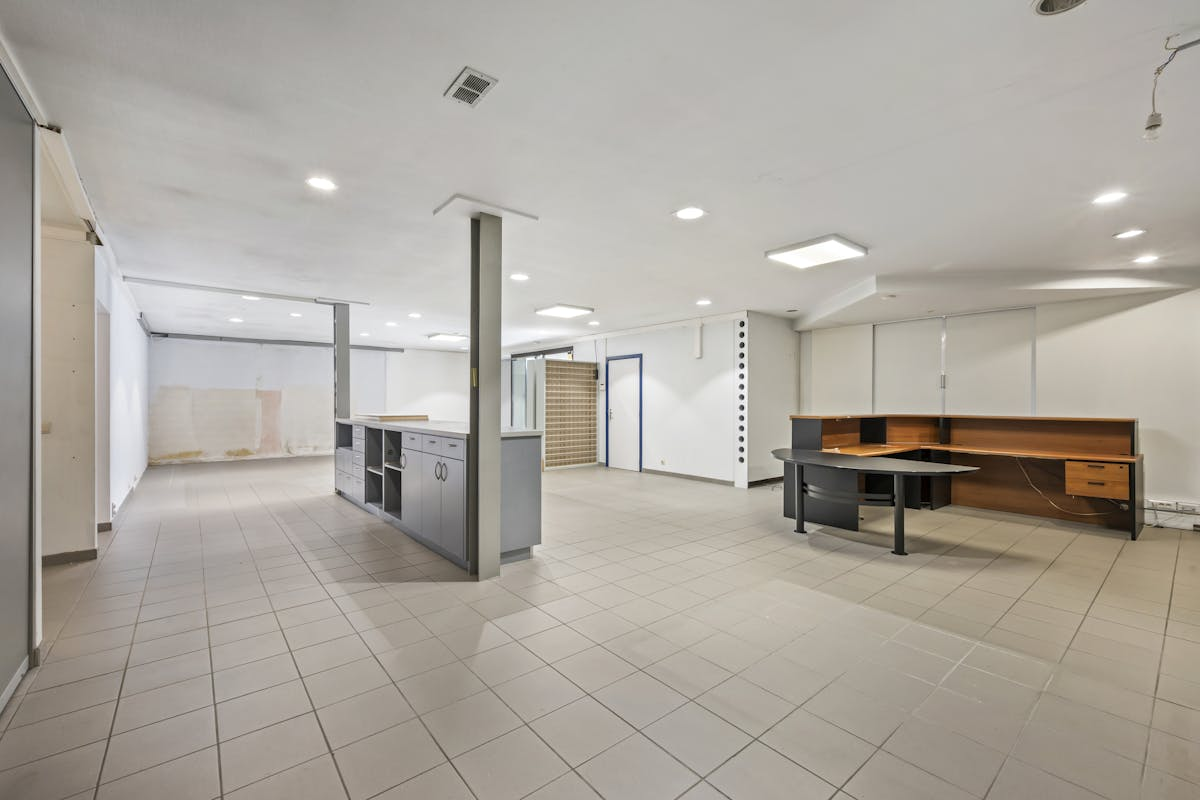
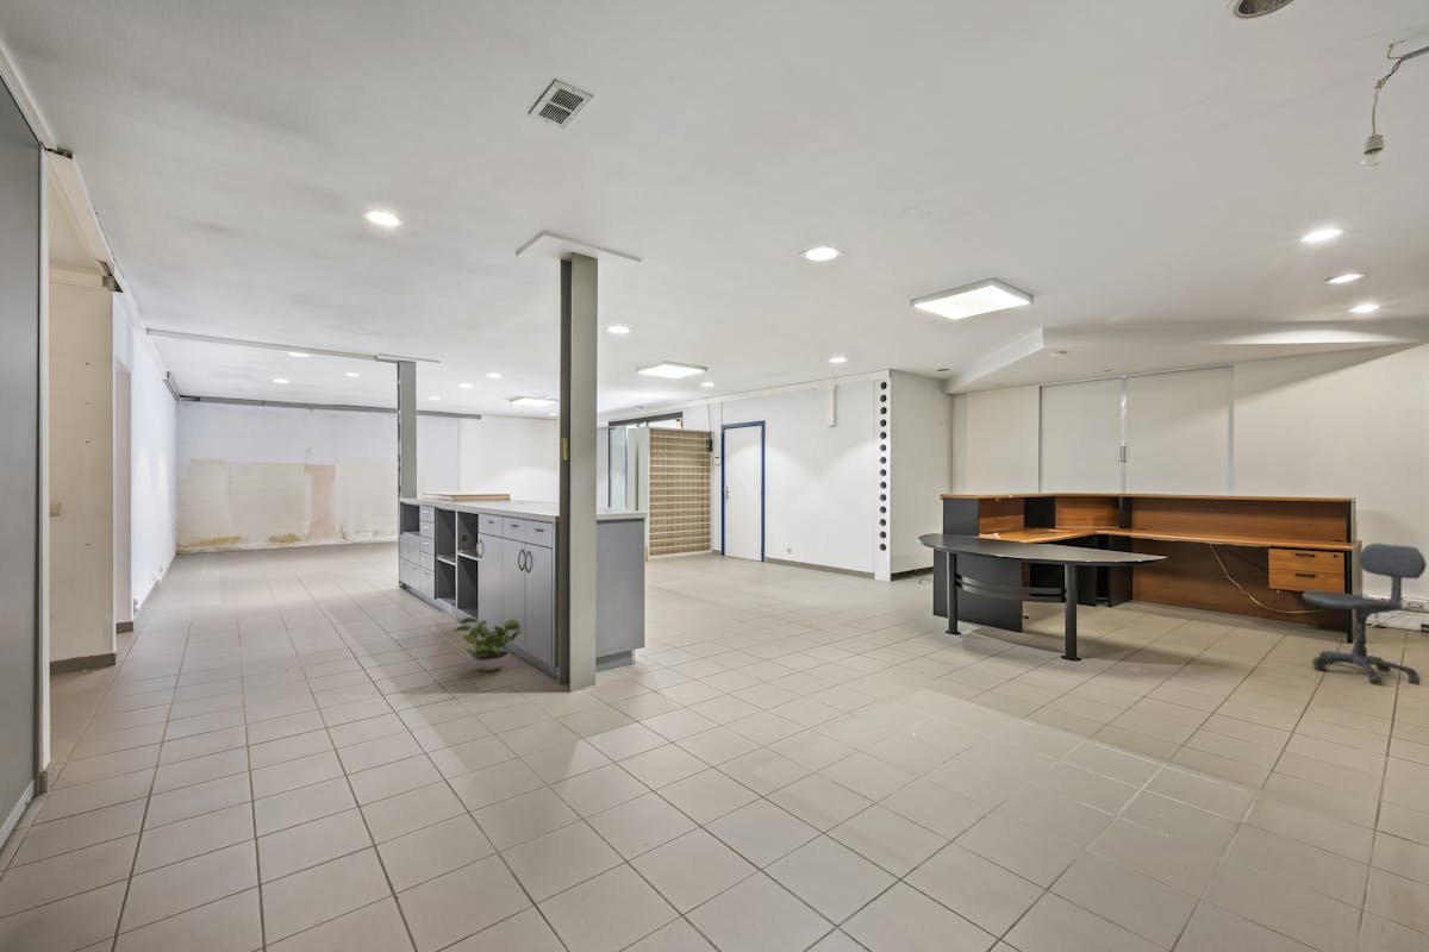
+ potted plant [451,616,523,672]
+ office chair [1302,543,1428,687]
